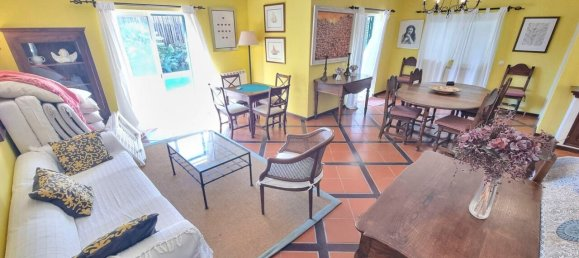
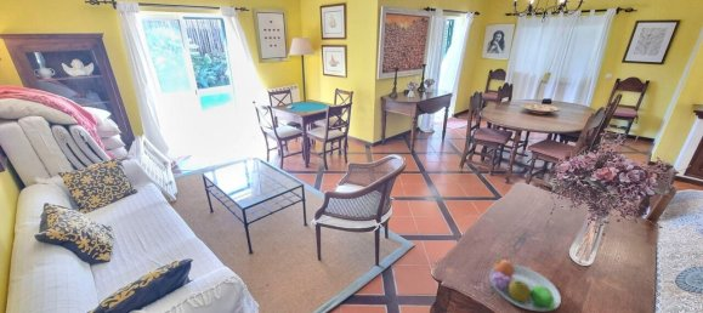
+ fruit bowl [488,257,562,313]
